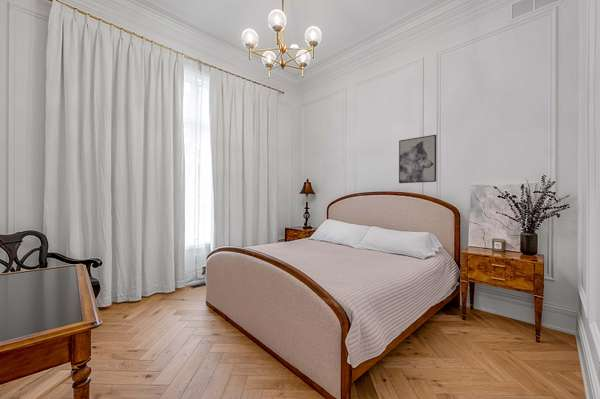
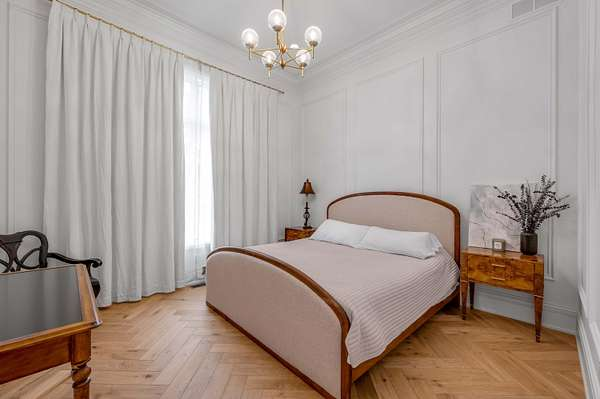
- wall art [398,134,437,184]
